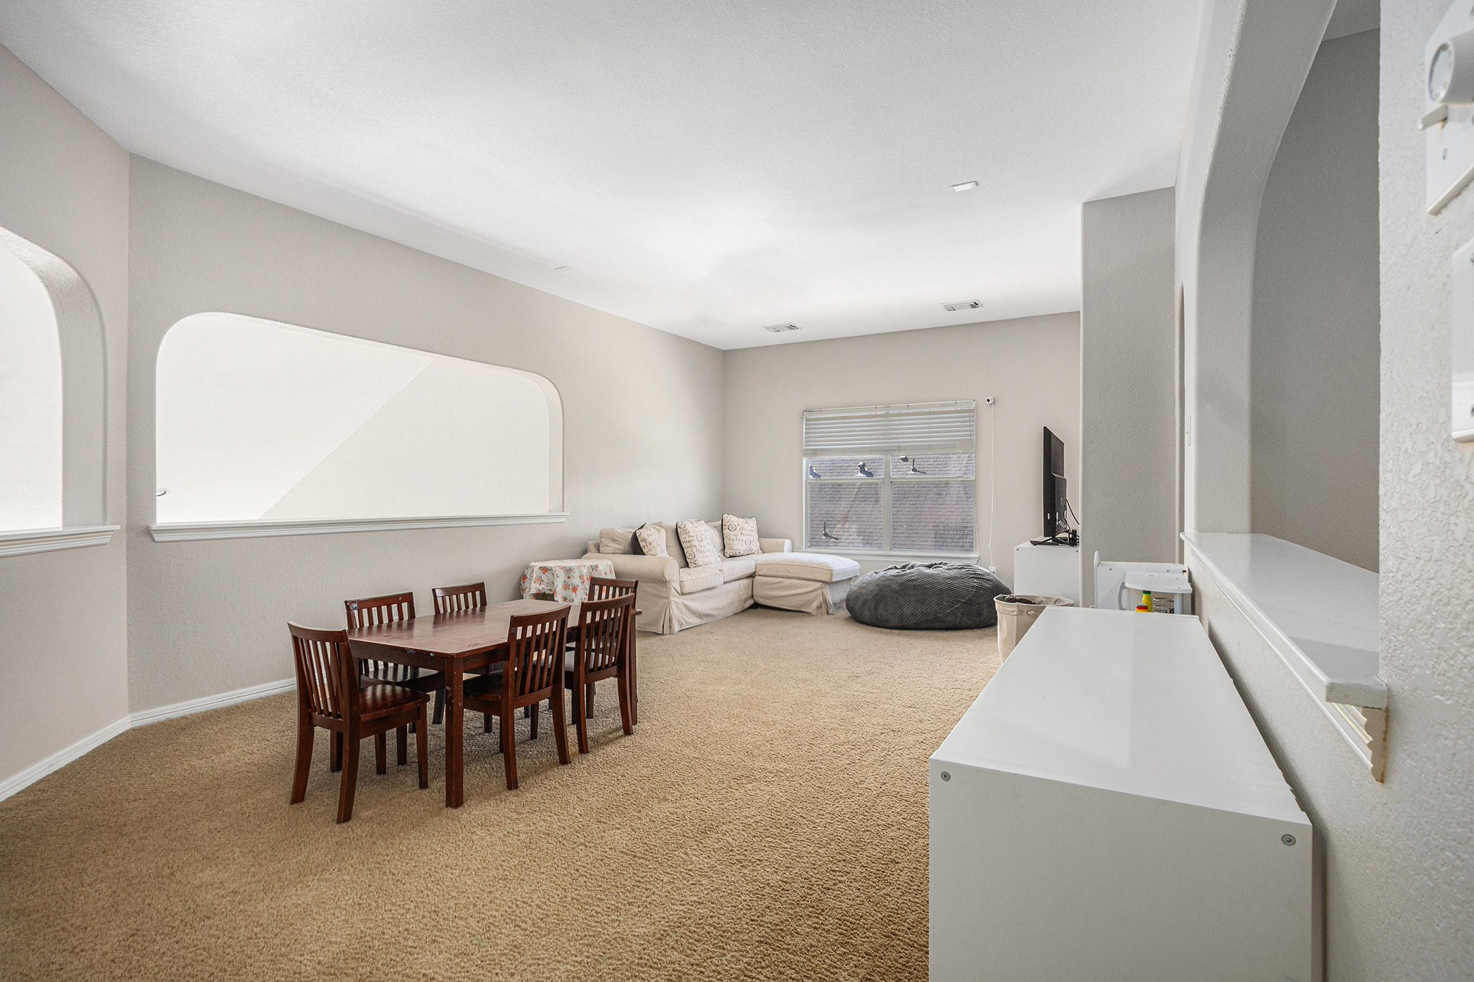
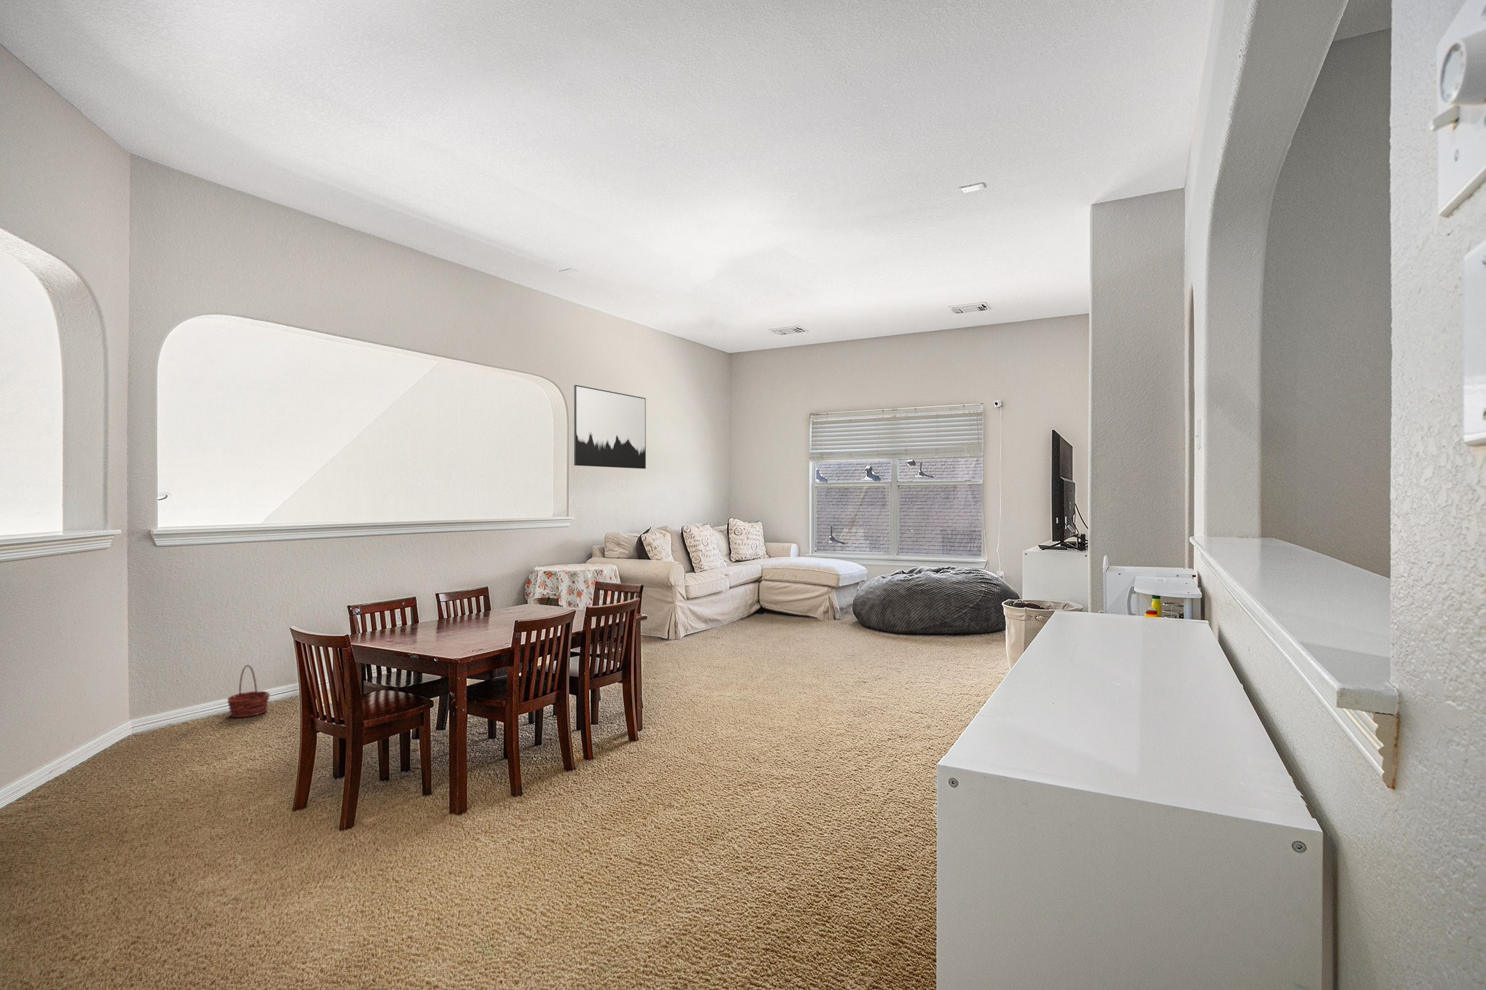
+ wall art [573,383,647,470]
+ basket [227,664,271,718]
